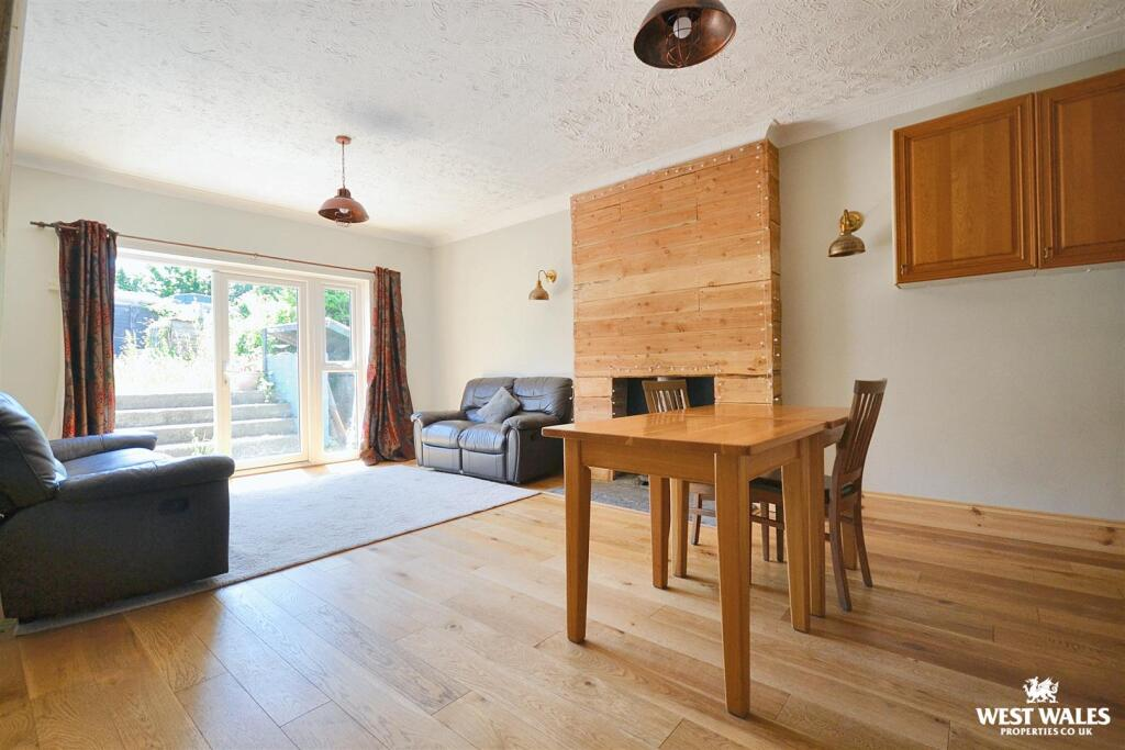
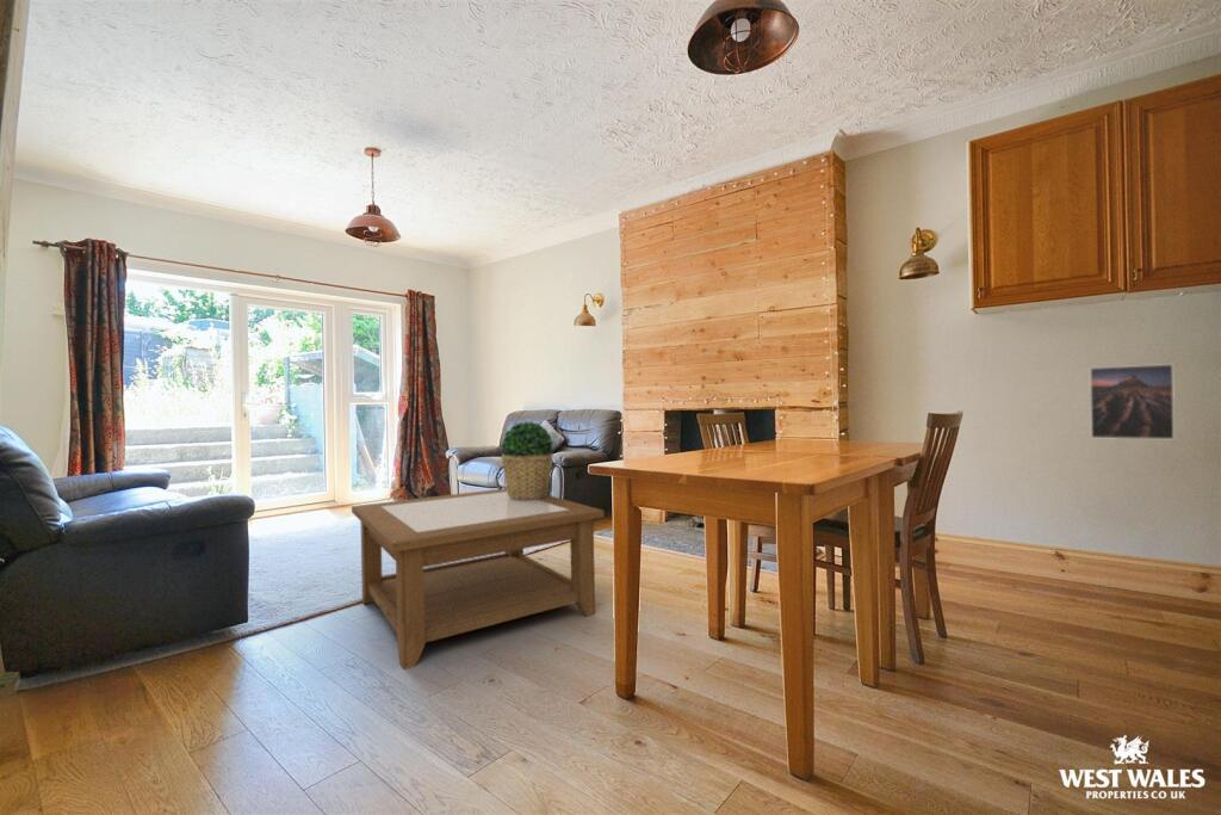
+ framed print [1089,363,1176,440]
+ coffee table [351,487,606,671]
+ potted plant [500,420,556,500]
